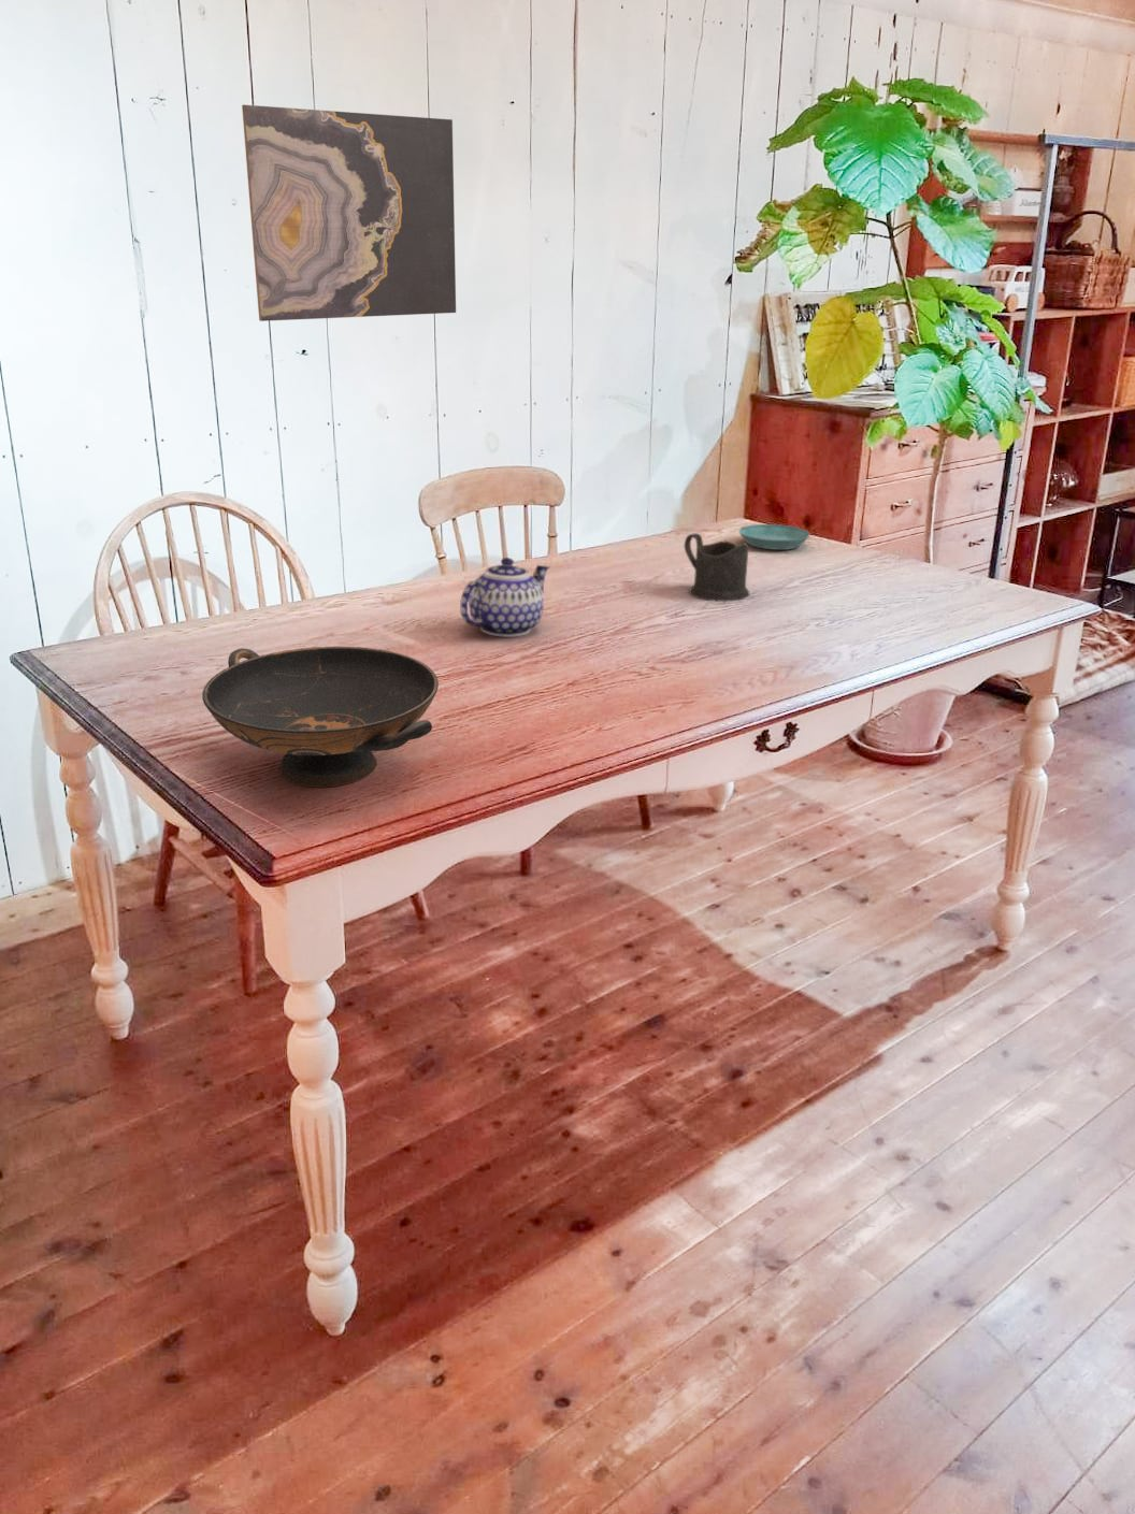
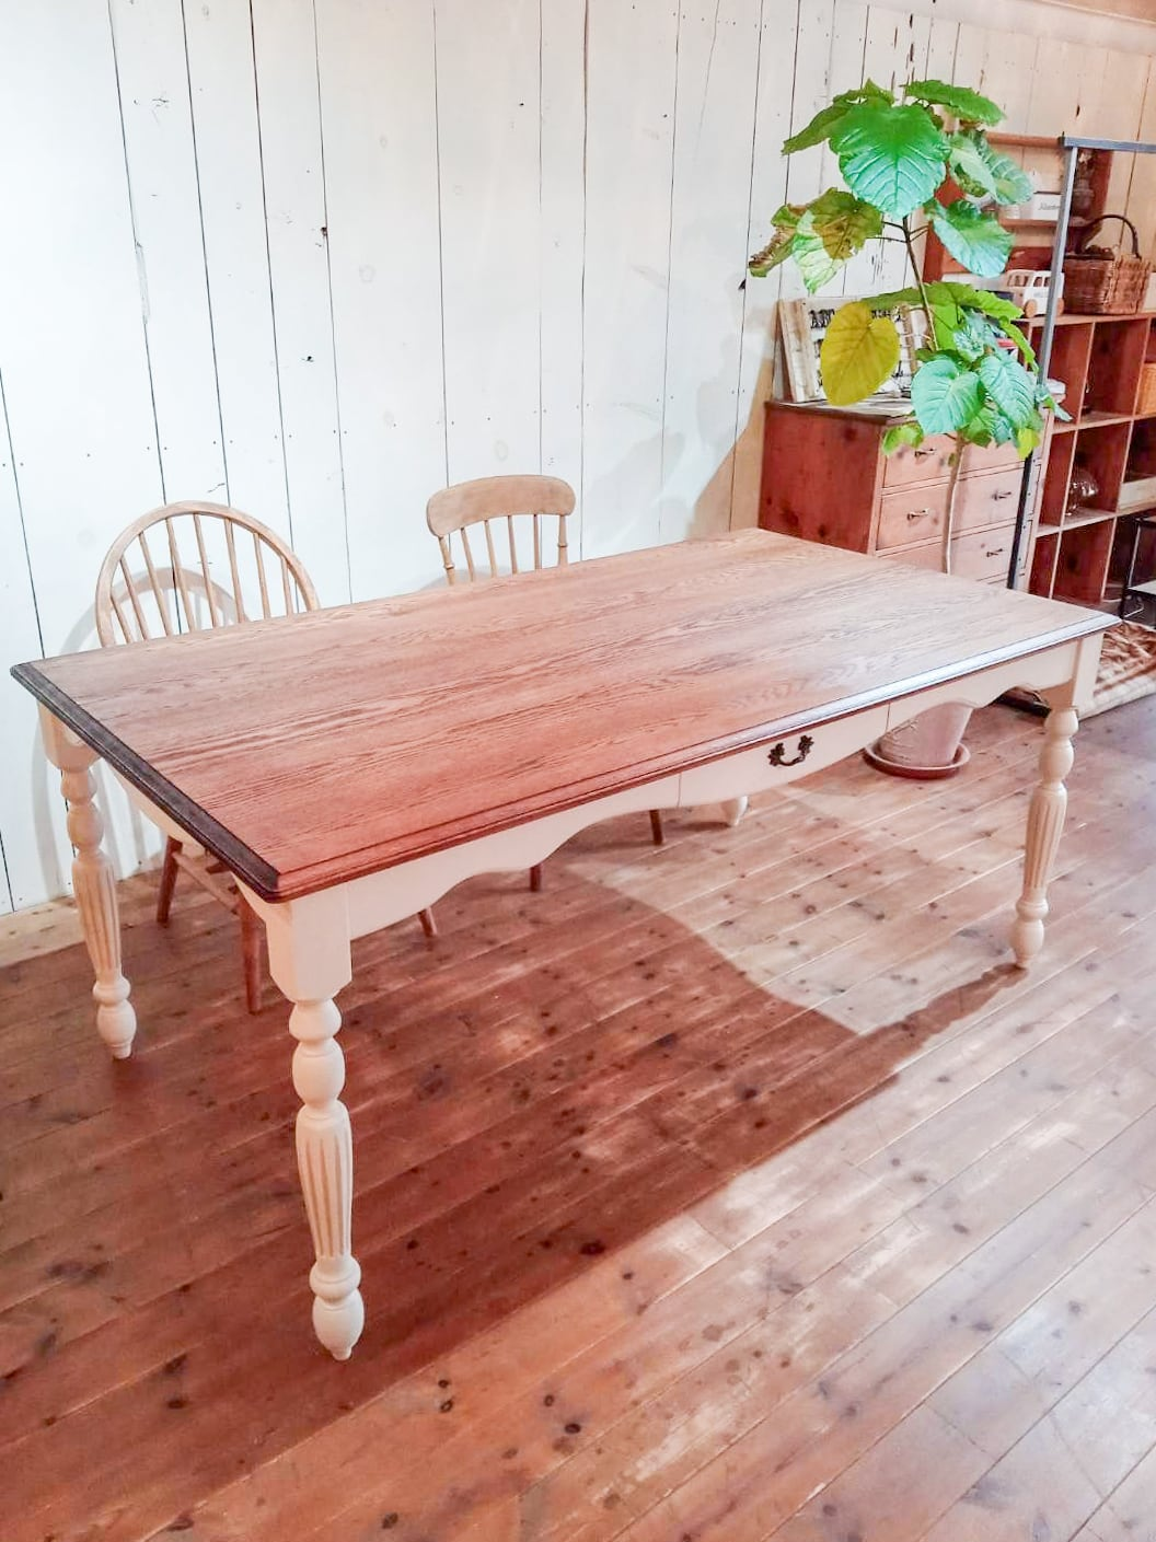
- wall art [241,104,457,322]
- cup [683,532,750,603]
- saucer [738,523,812,551]
- decorative bowl [201,646,440,788]
- teapot [460,557,551,638]
